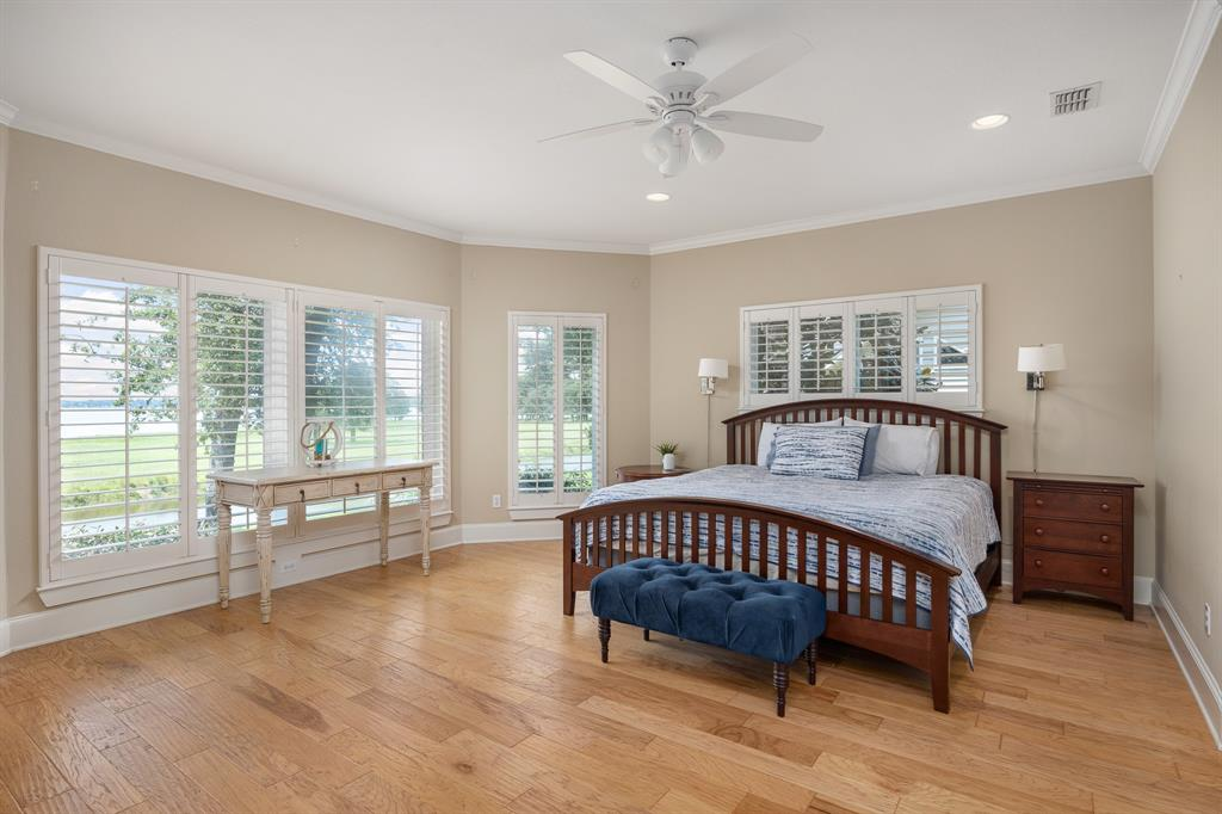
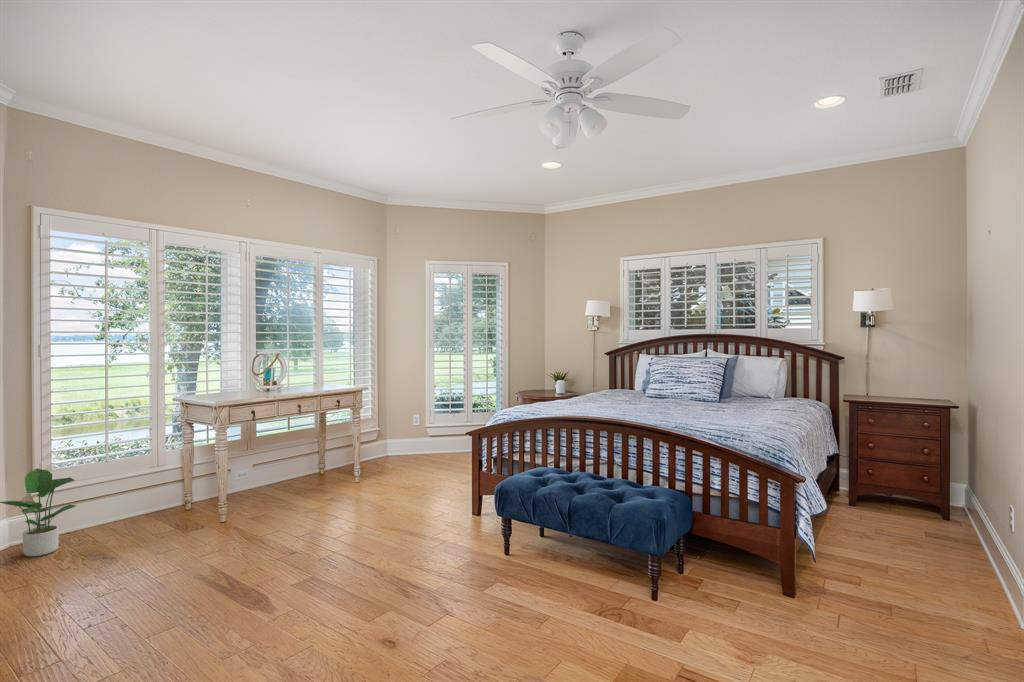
+ potted plant [0,467,77,558]
